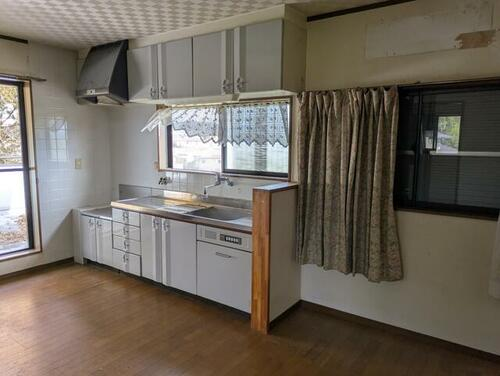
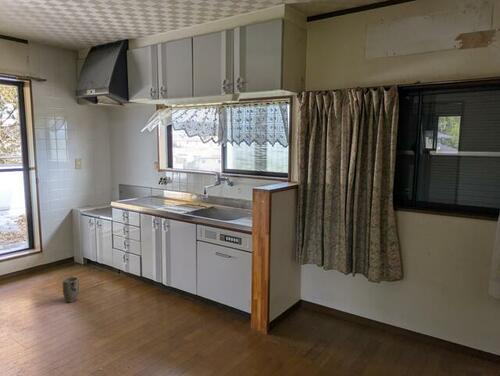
+ plant pot [62,276,80,303]
